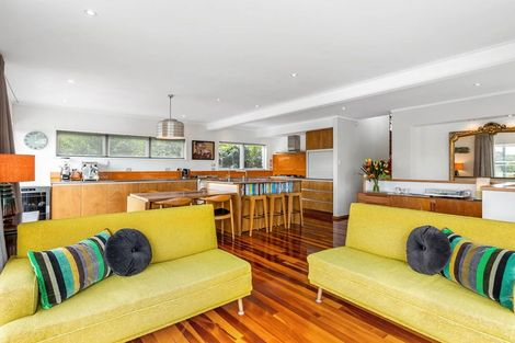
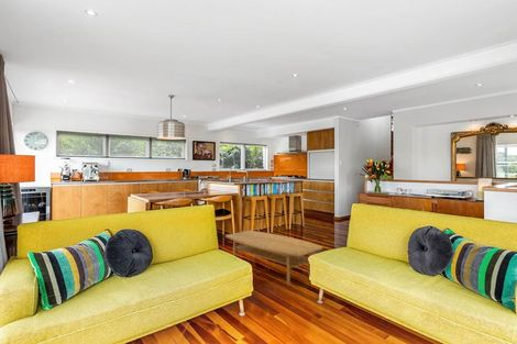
+ coffee table [224,230,323,287]
